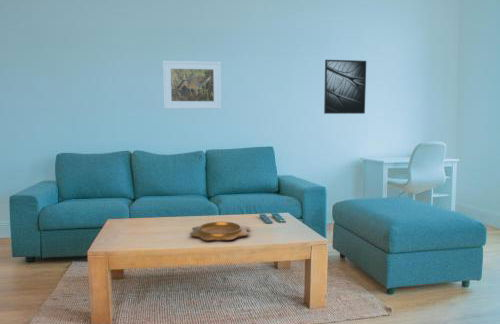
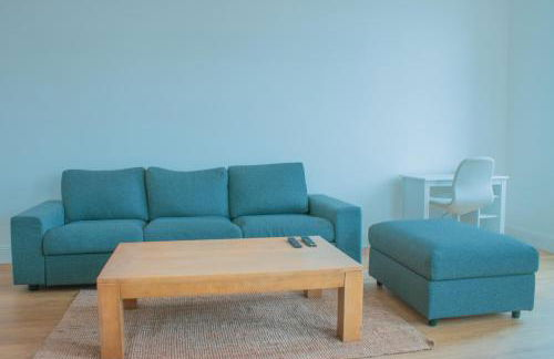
- decorative bowl [189,221,251,242]
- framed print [323,59,367,115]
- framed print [162,60,222,110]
